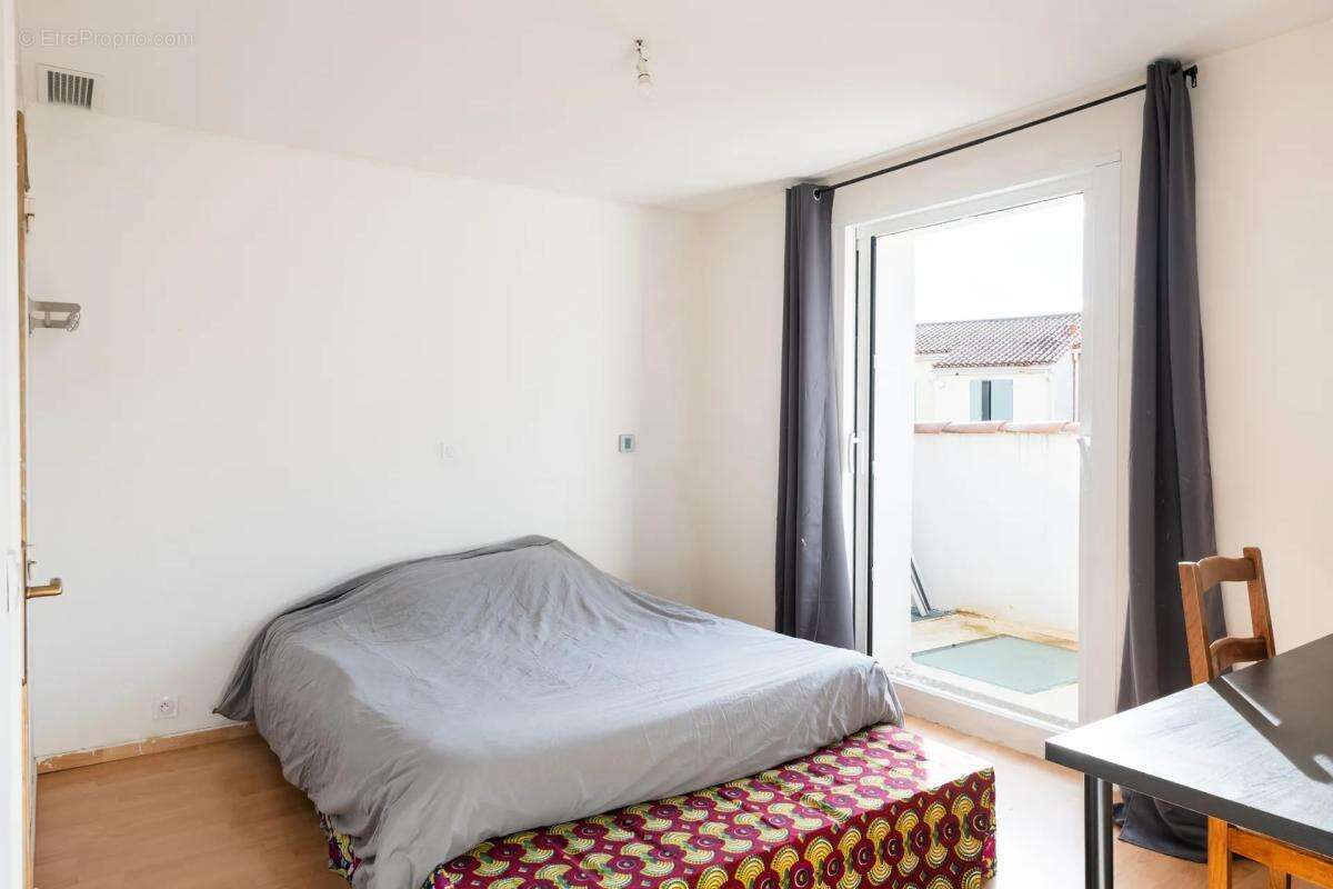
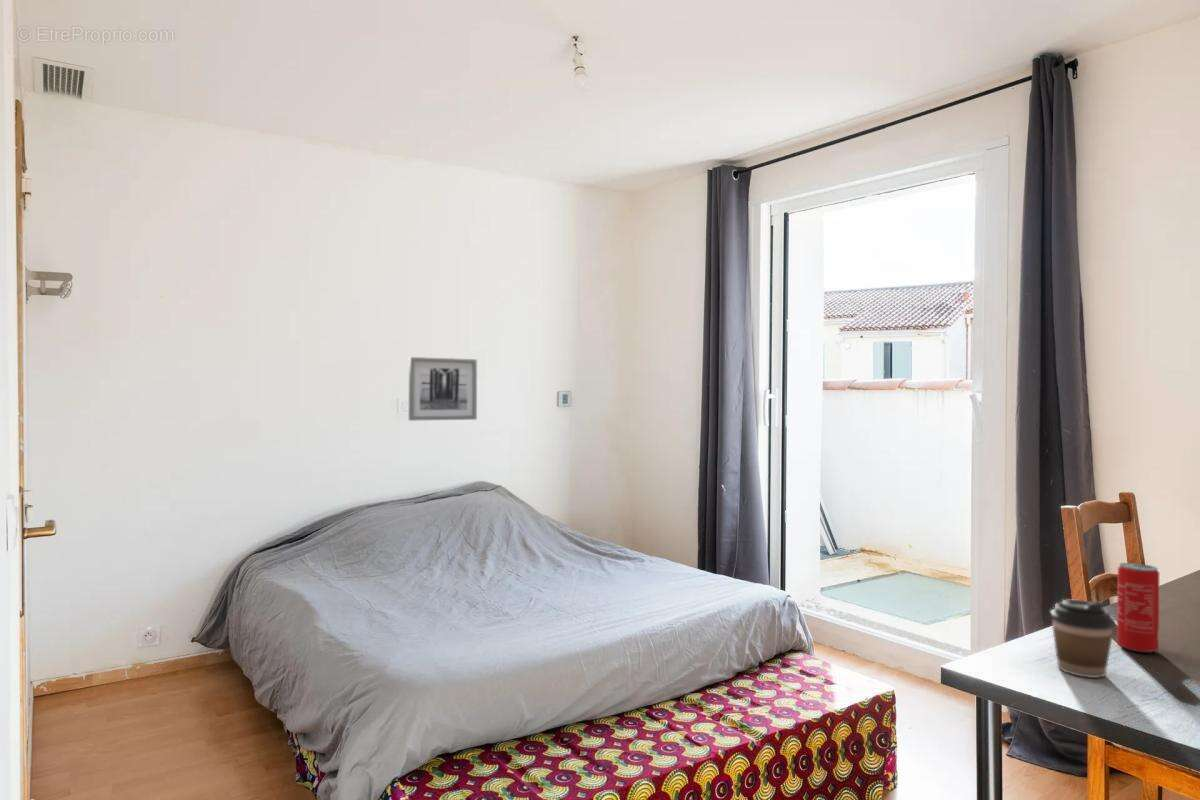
+ beverage can [1116,562,1160,653]
+ wall art [408,356,478,422]
+ coffee cup [1050,599,1116,679]
